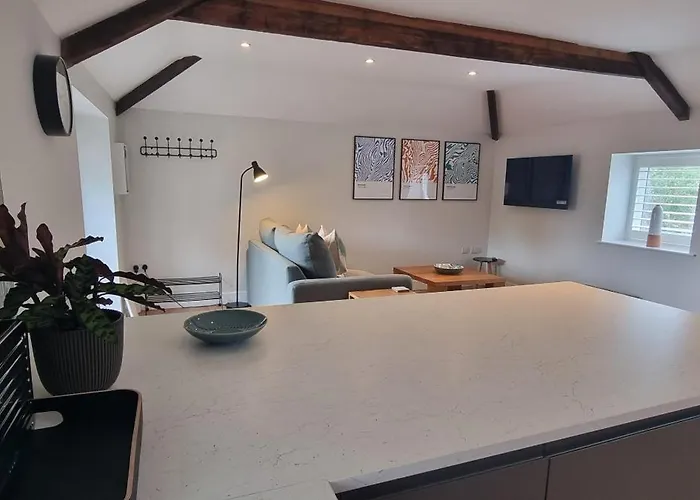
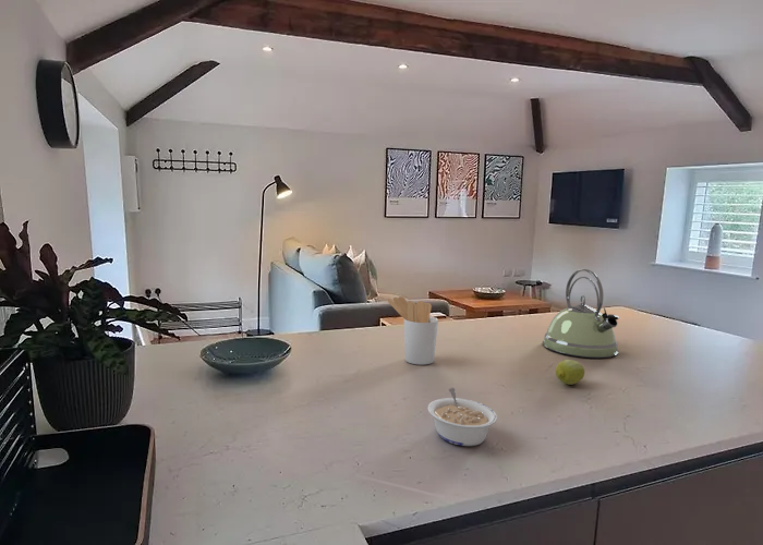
+ utensil holder [386,295,439,366]
+ fruit [555,359,585,386]
+ kettle [542,268,620,359]
+ legume [426,387,498,447]
